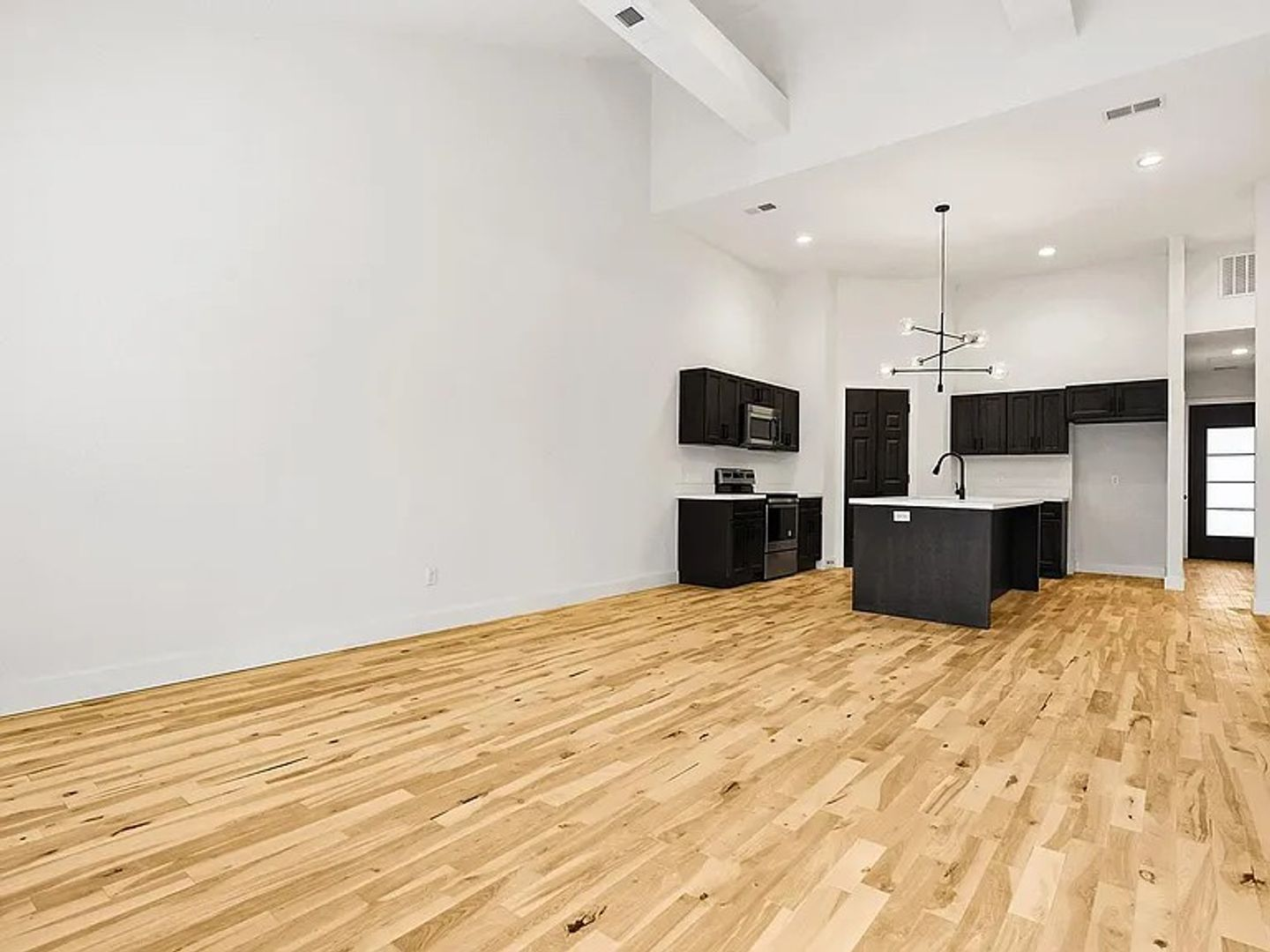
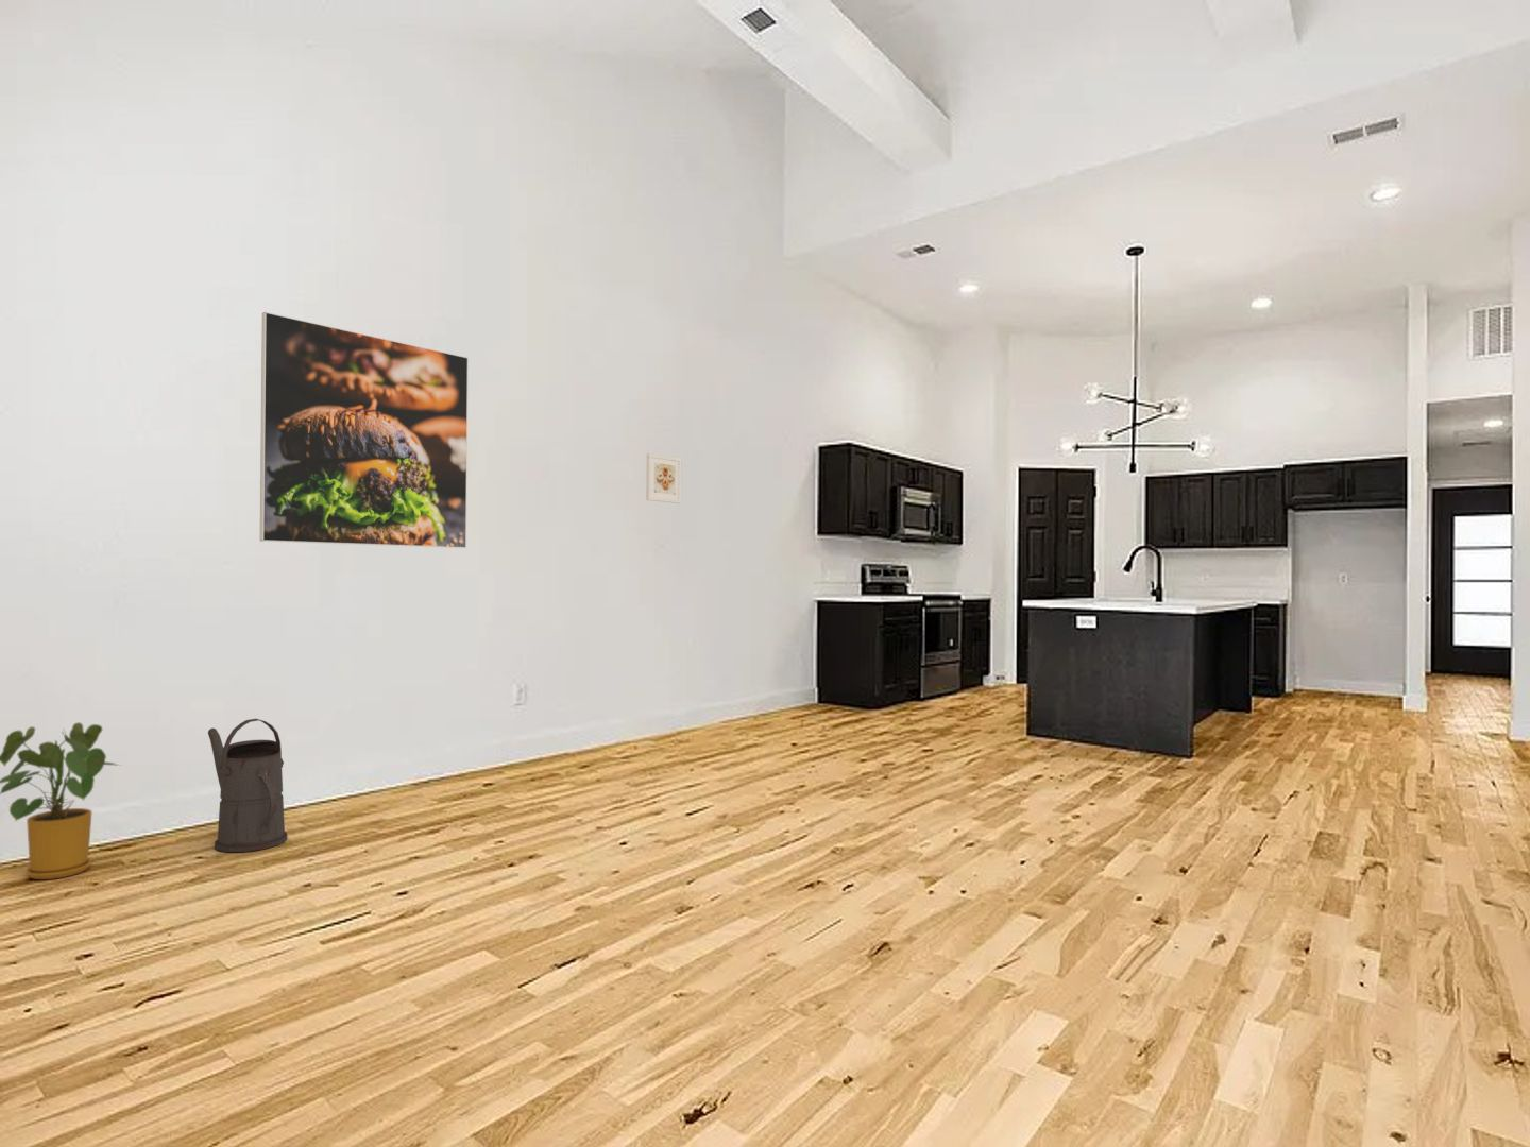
+ house plant [0,722,122,881]
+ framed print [259,311,470,549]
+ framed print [645,453,683,505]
+ watering can [207,718,288,853]
